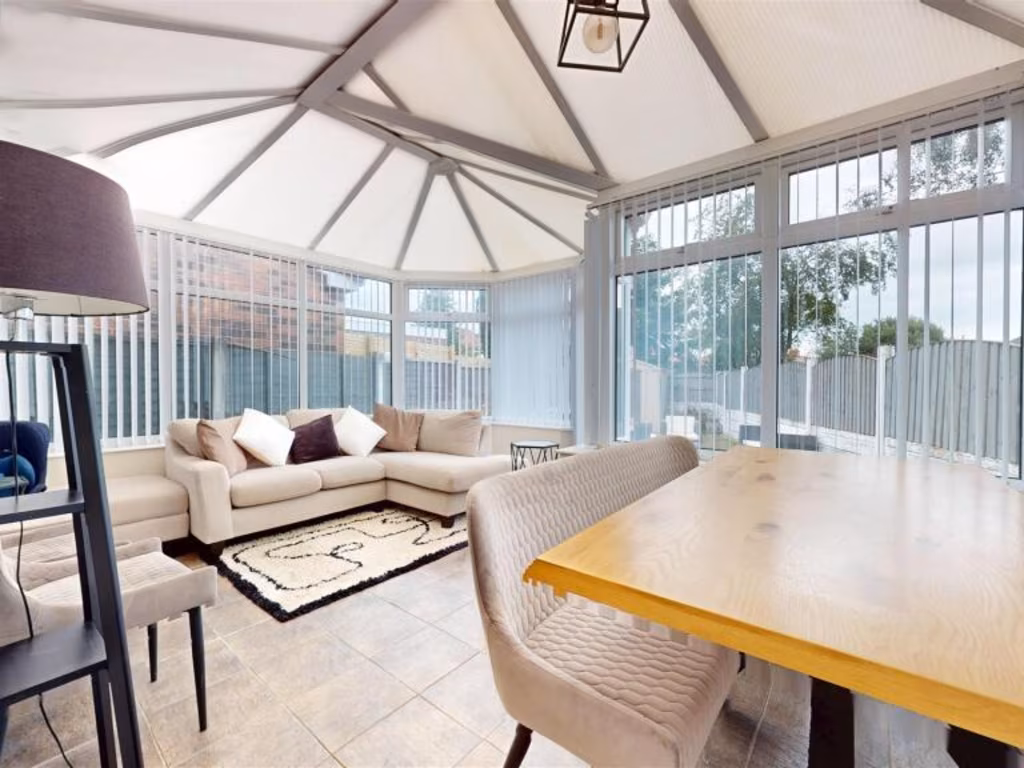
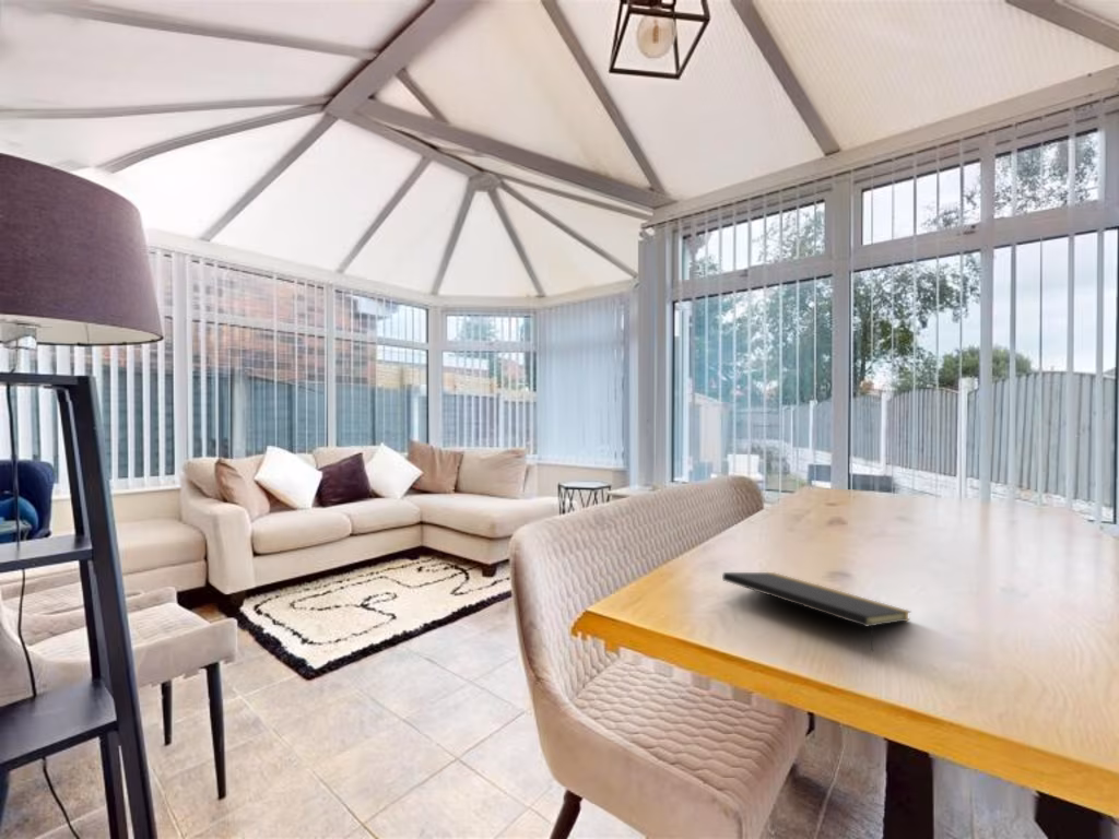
+ notepad [721,571,912,652]
